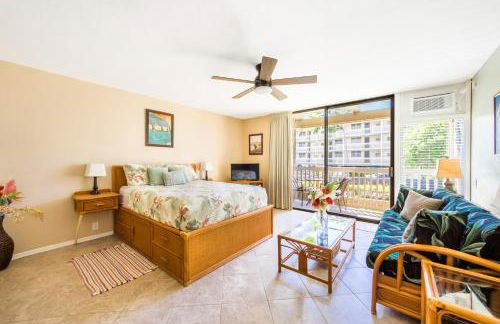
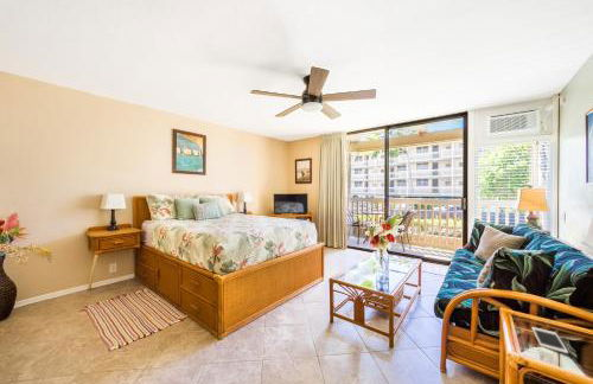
+ cell phone [530,326,569,354]
